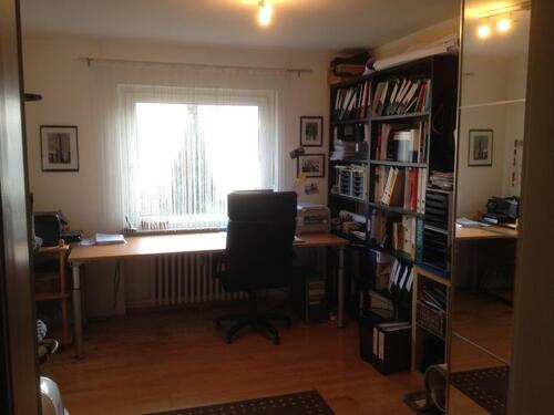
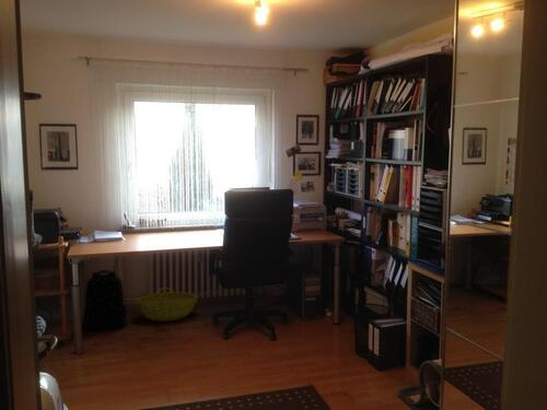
+ backpack [82,269,128,331]
+ basket [135,286,198,323]
